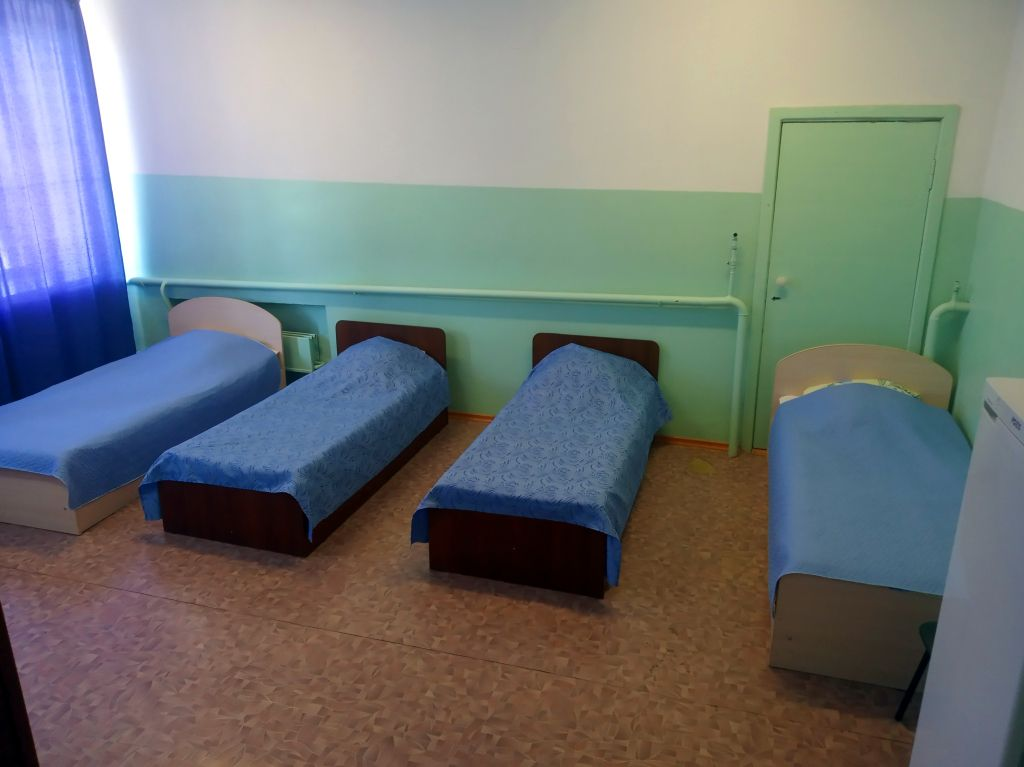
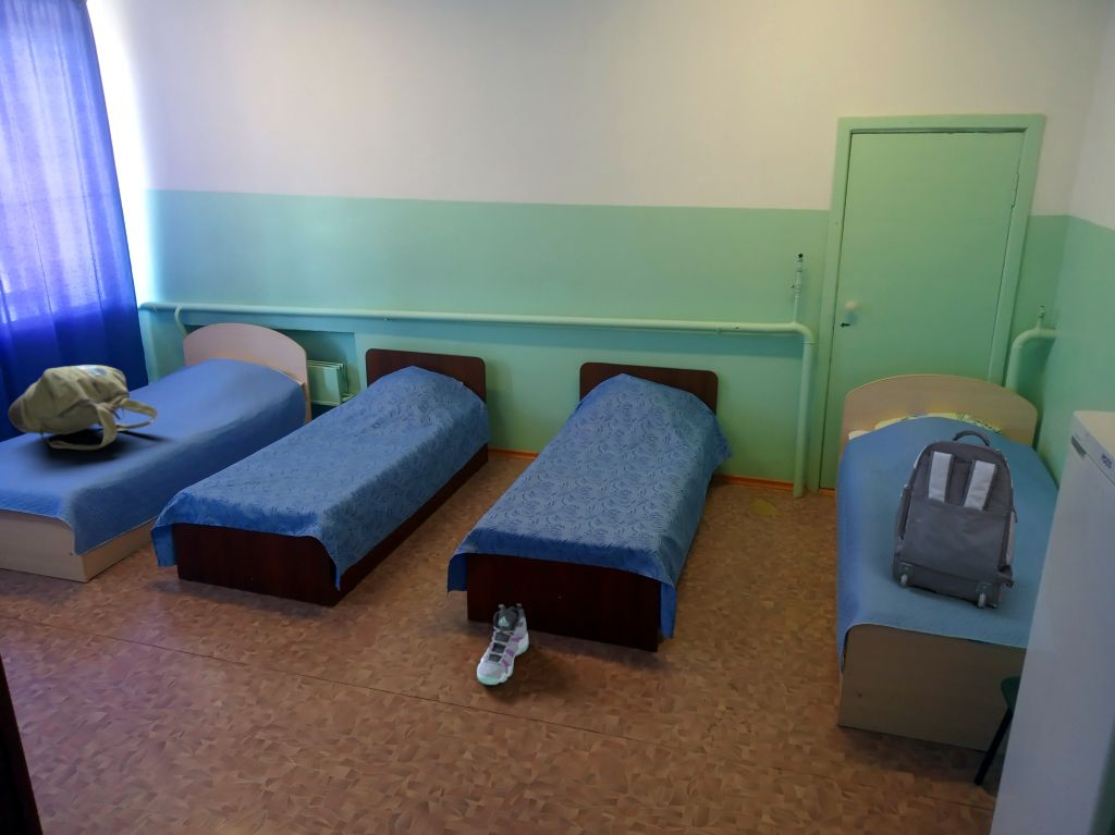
+ backpack [891,429,1019,610]
+ sneaker [476,603,529,686]
+ backpack [8,364,159,452]
